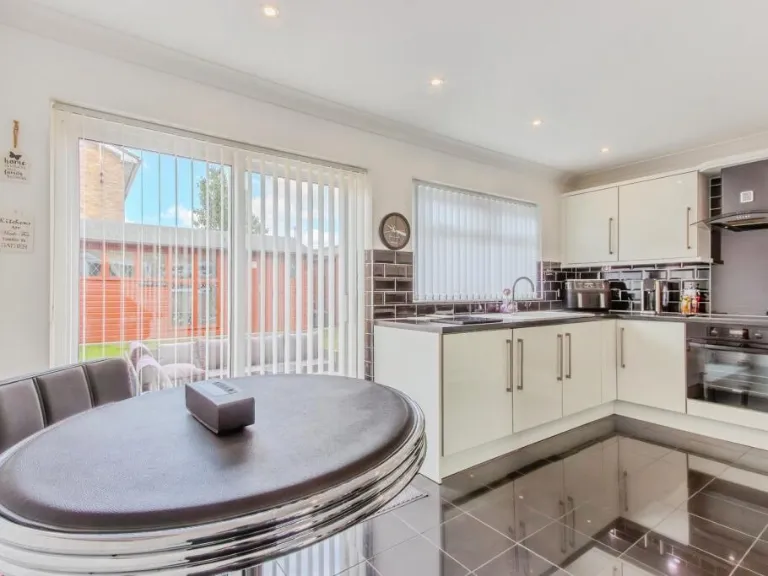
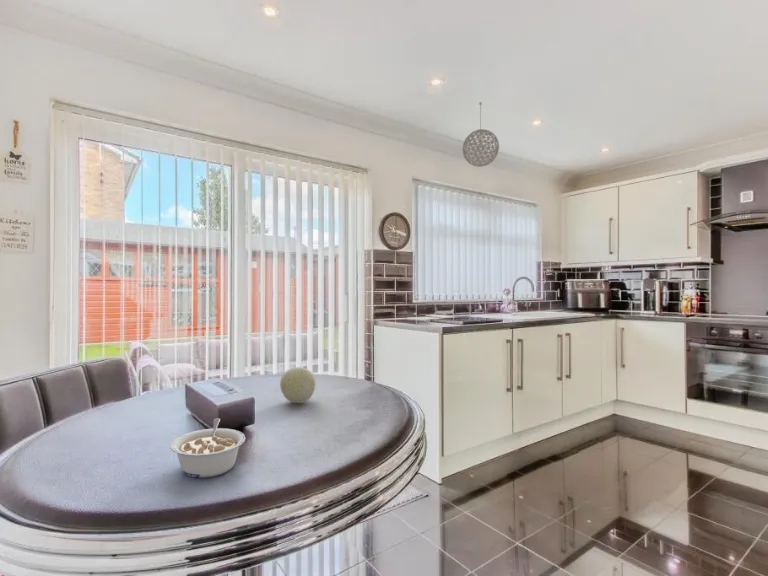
+ pendant light [461,101,500,168]
+ fruit [279,366,316,404]
+ legume [169,418,246,479]
